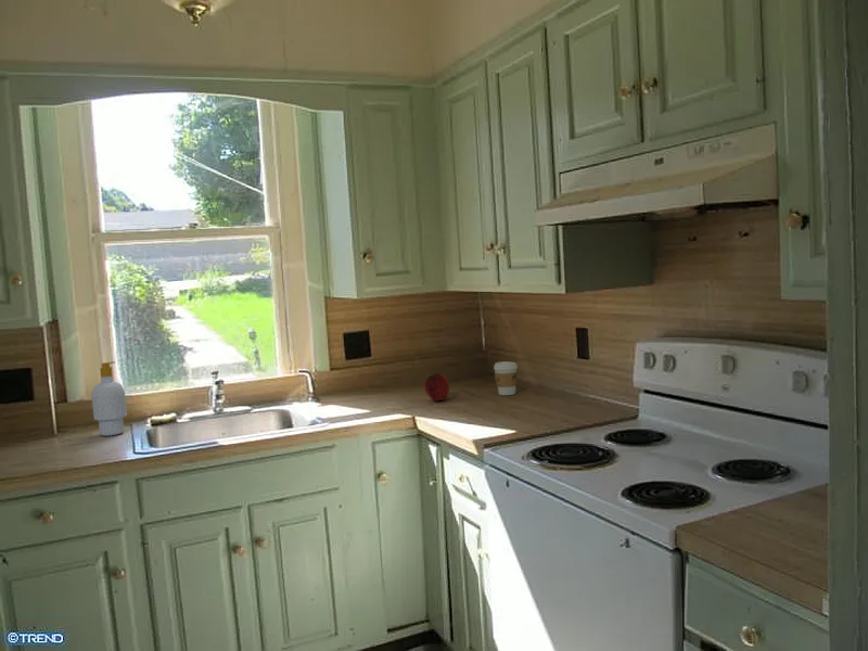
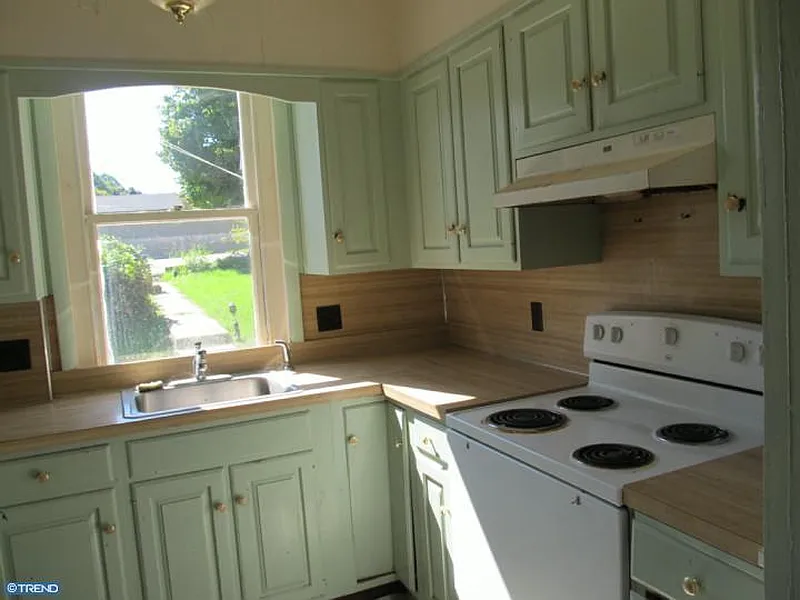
- soap bottle [90,360,128,437]
- coffee cup [493,360,519,396]
- apple [423,372,450,403]
